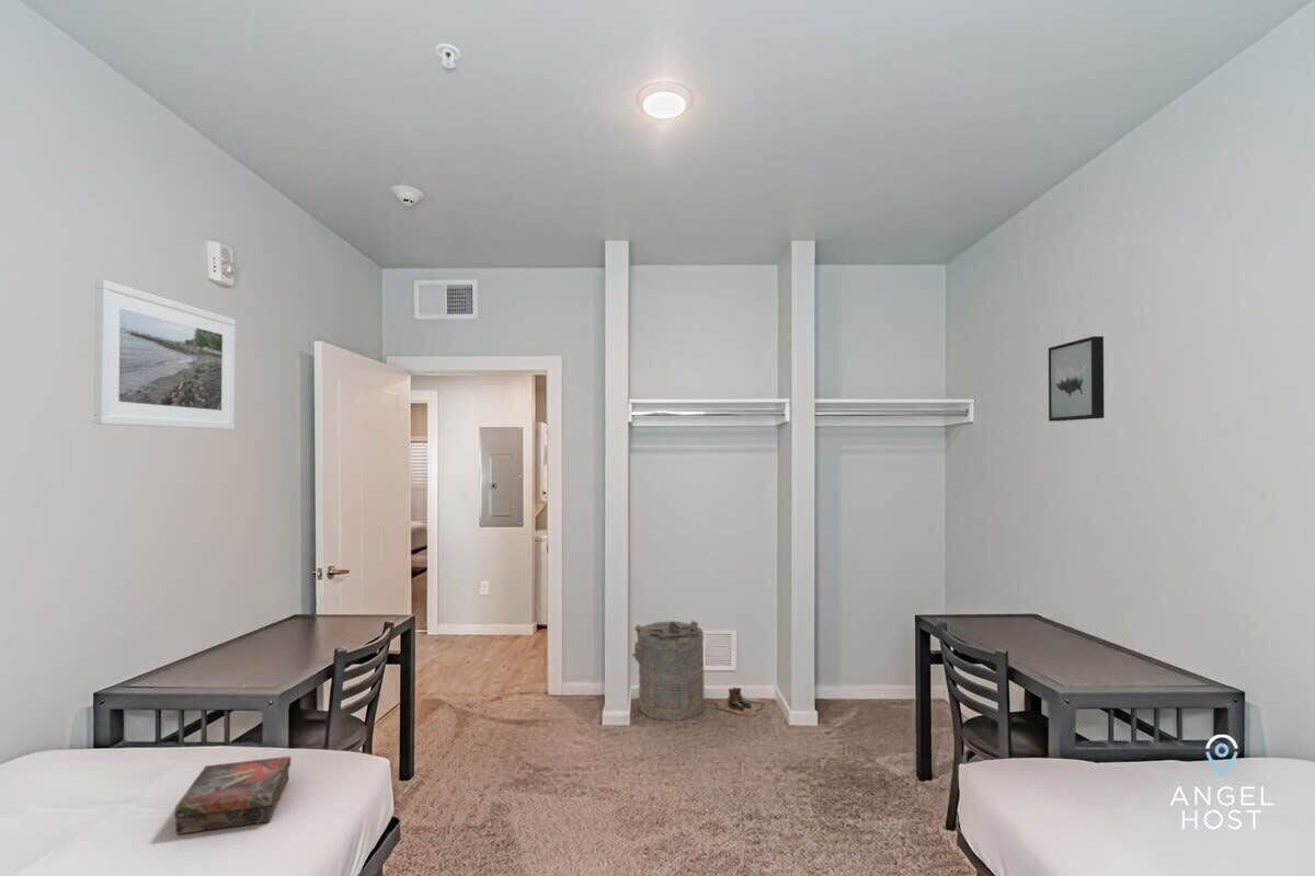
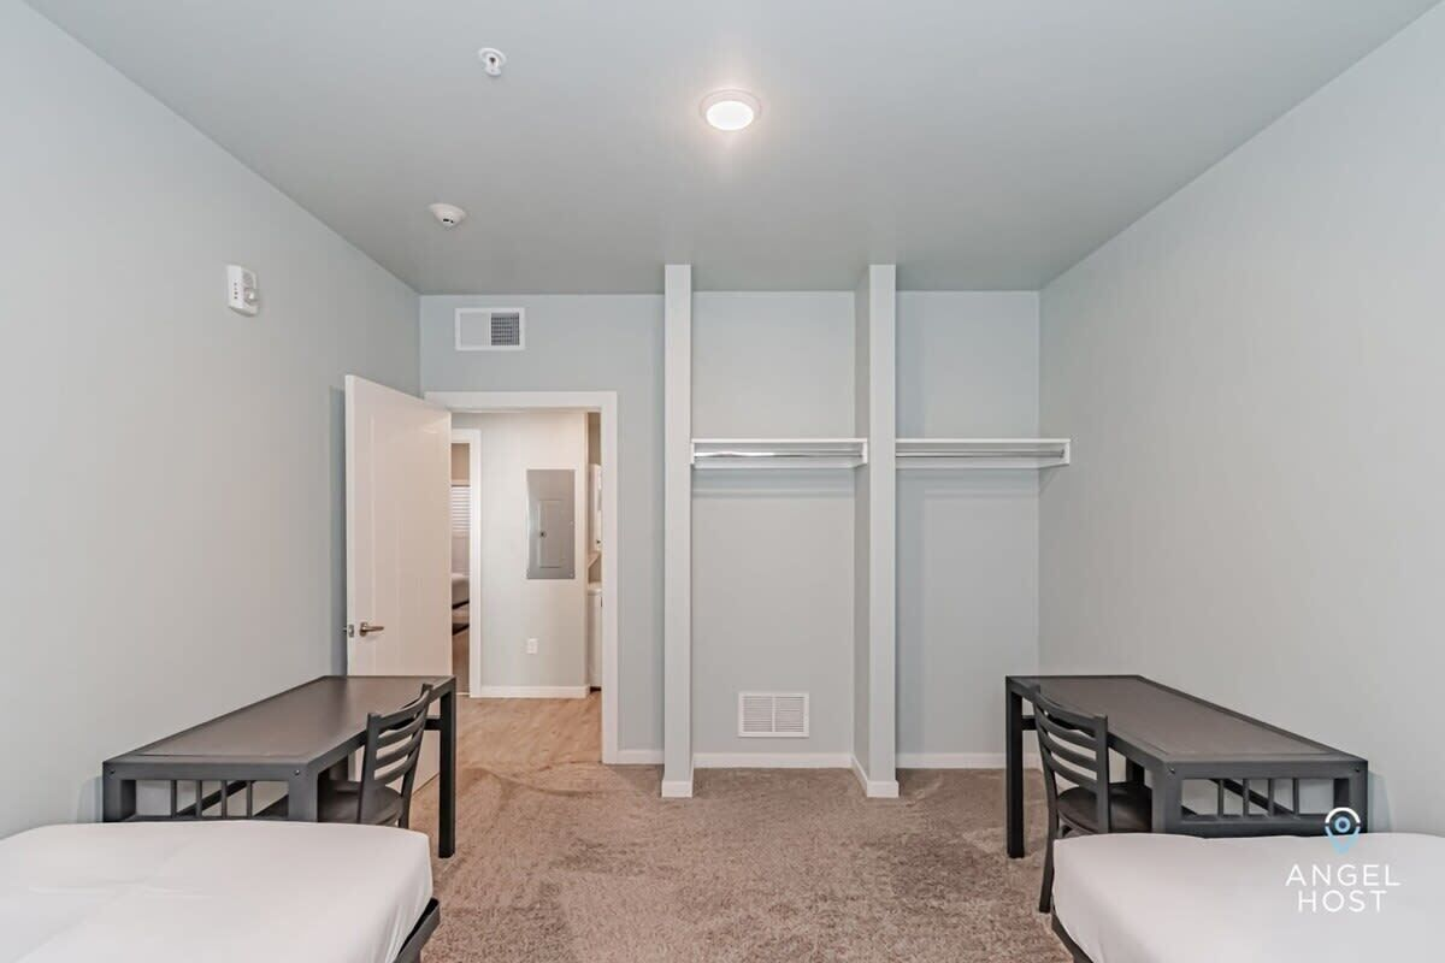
- book [174,756,293,835]
- boots [714,685,765,717]
- laundry hamper [631,620,706,722]
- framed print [93,279,237,430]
- wall art [1048,335,1105,423]
